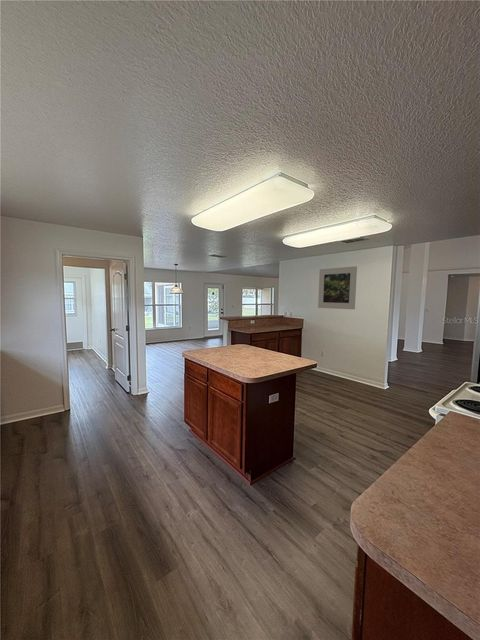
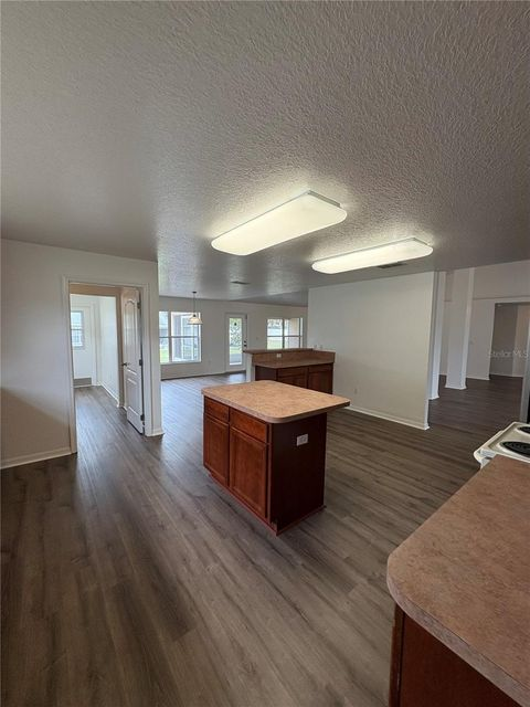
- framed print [317,265,358,310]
